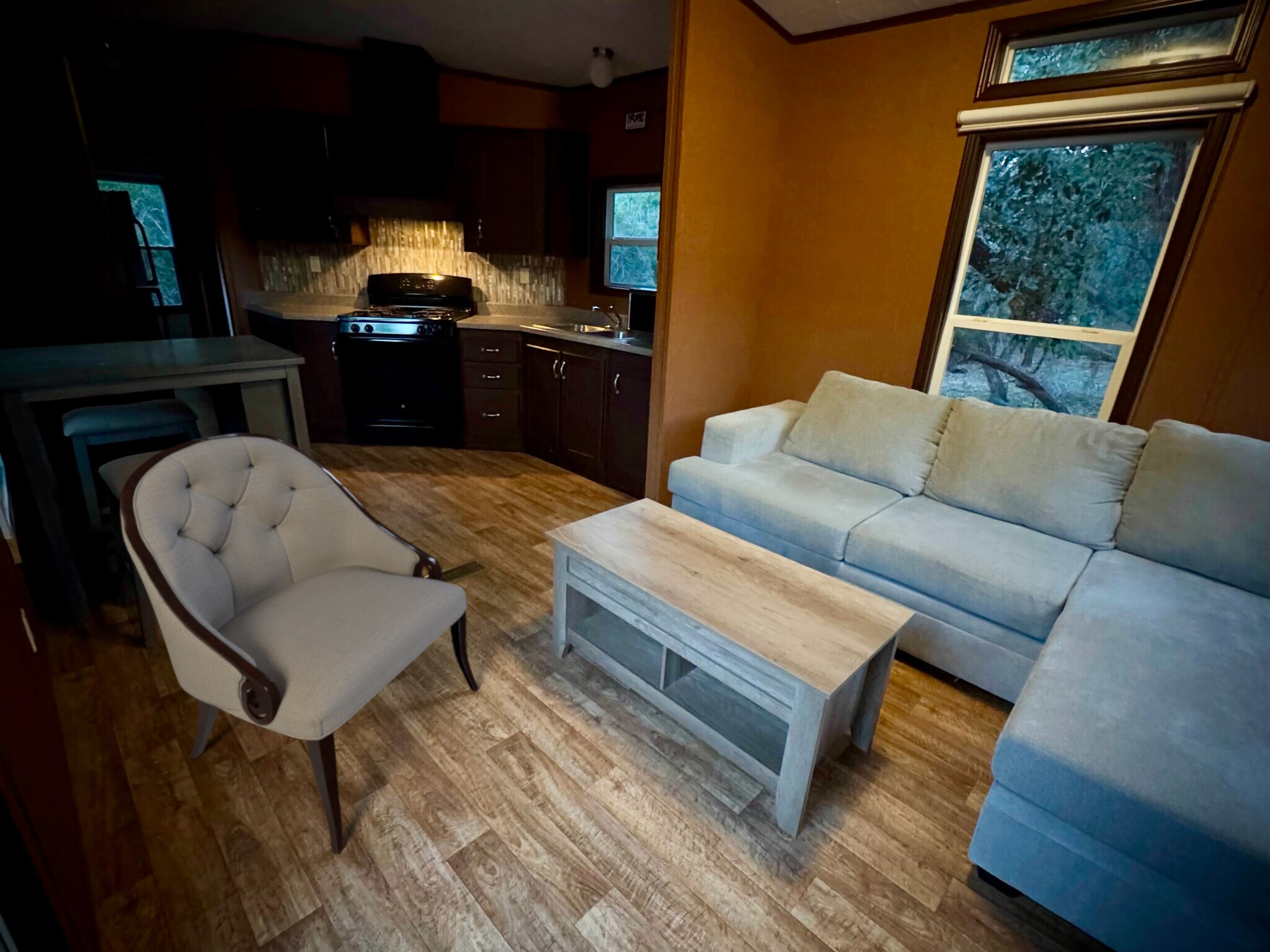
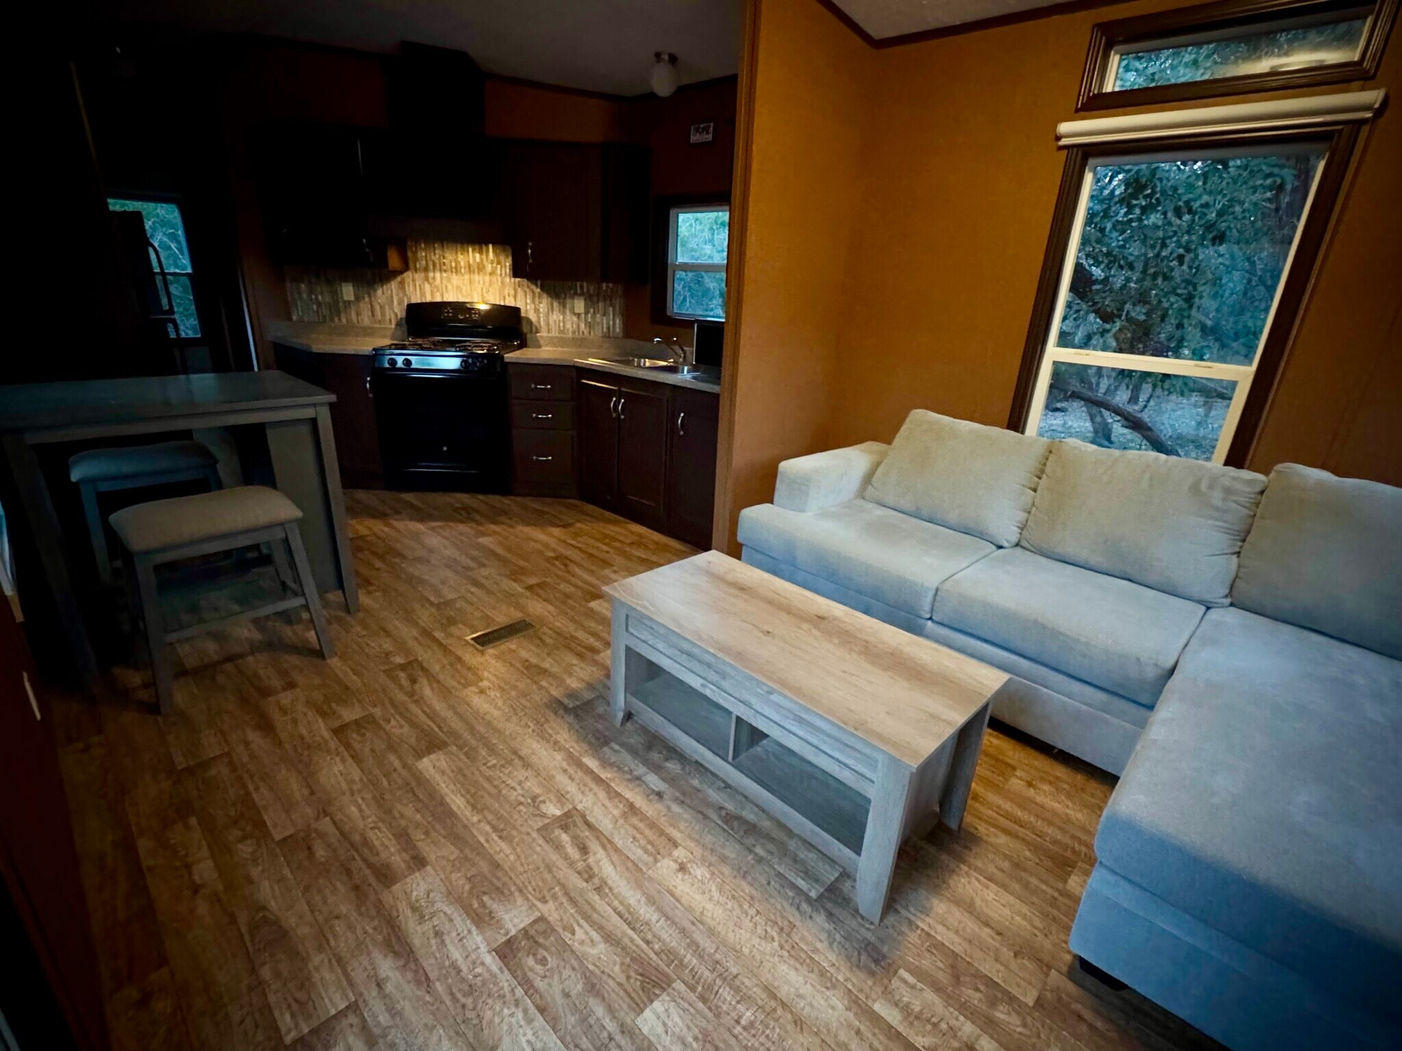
- armchair [119,432,479,855]
